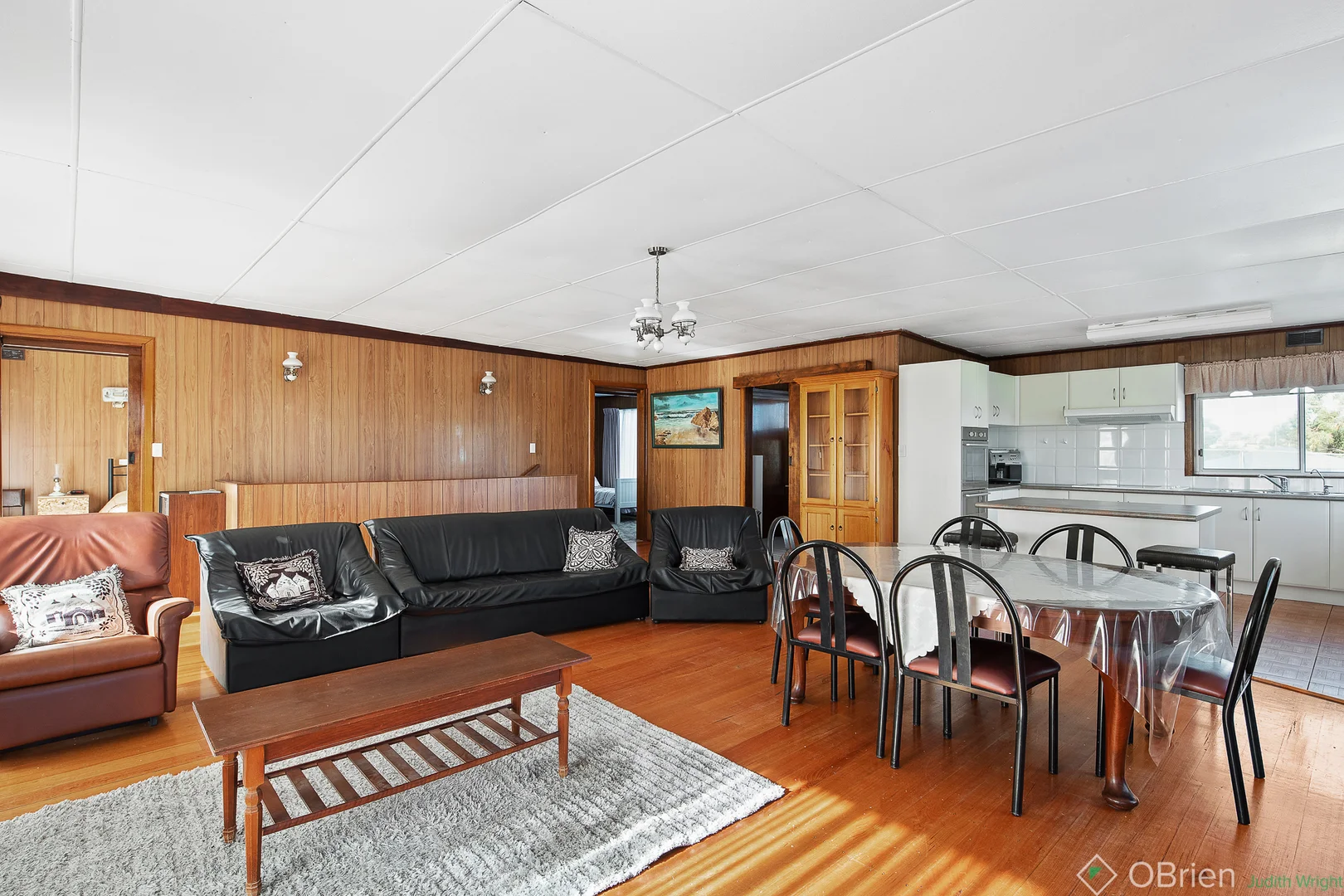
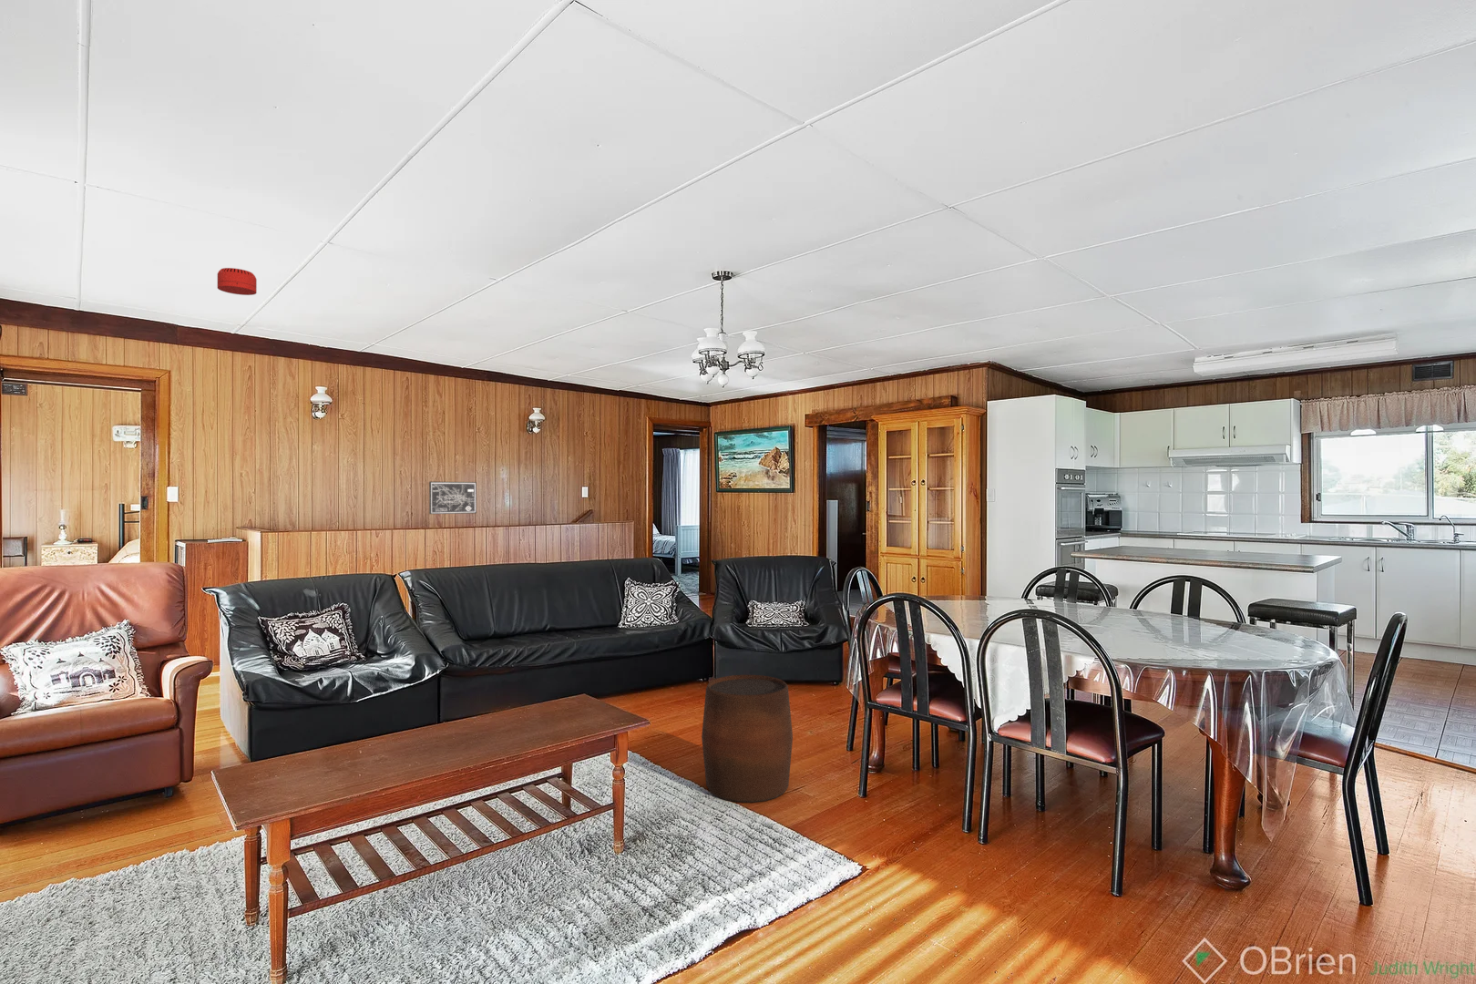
+ stool [701,674,794,804]
+ smoke detector [216,267,258,297]
+ wall art [428,481,478,515]
